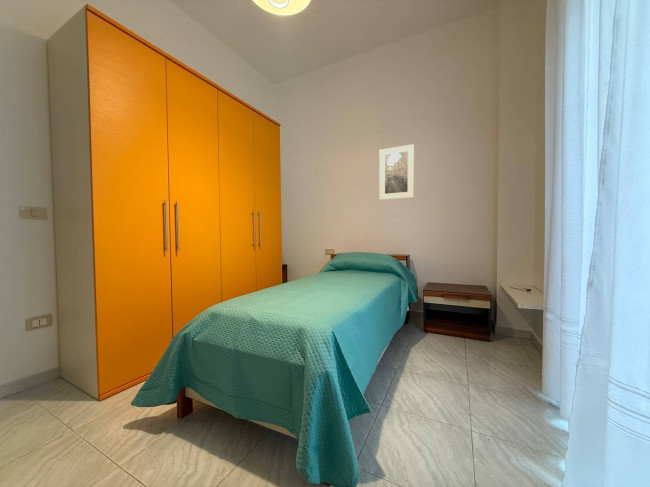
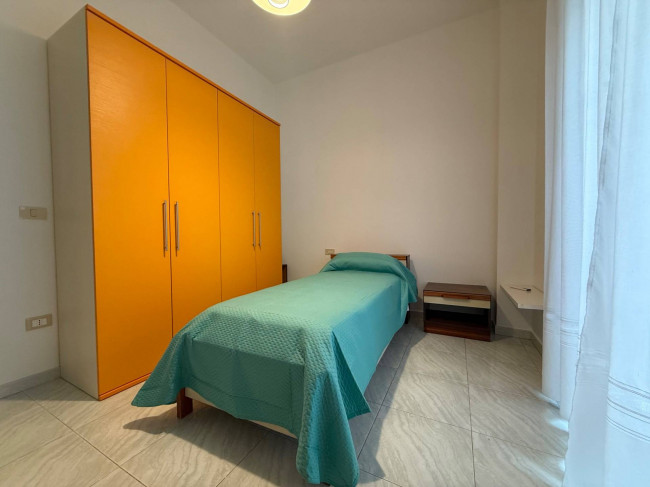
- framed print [378,143,415,201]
